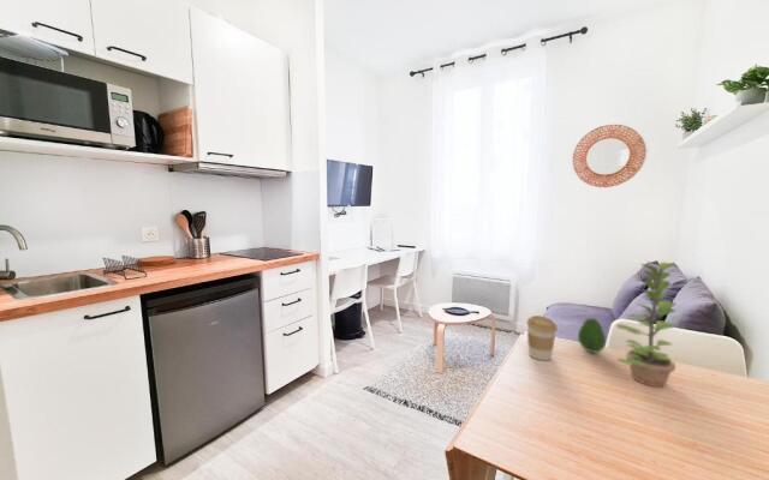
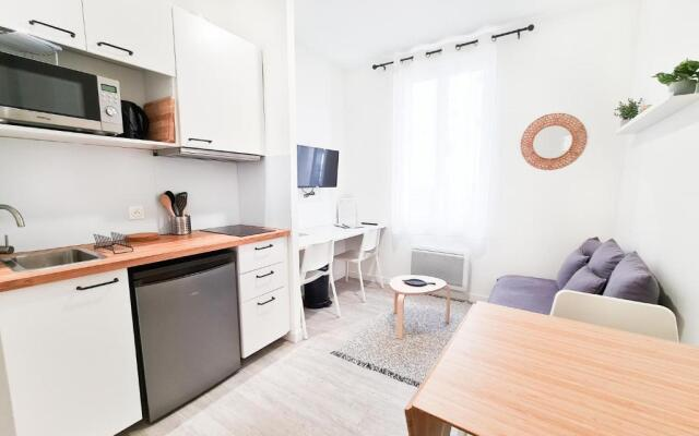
- plant [615,262,678,388]
- coffee cup [525,314,559,361]
- fruit [577,317,607,354]
